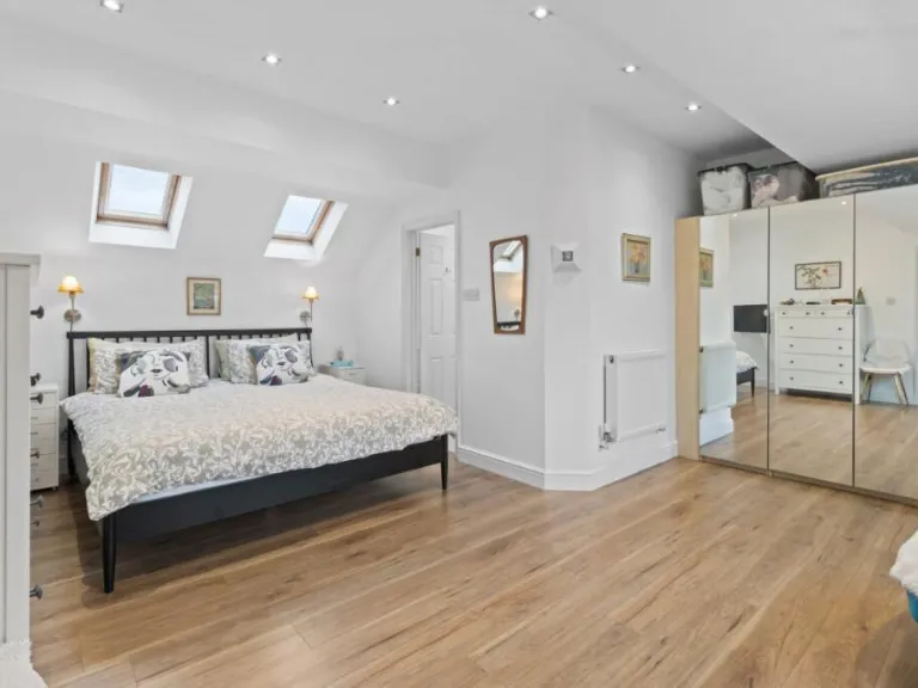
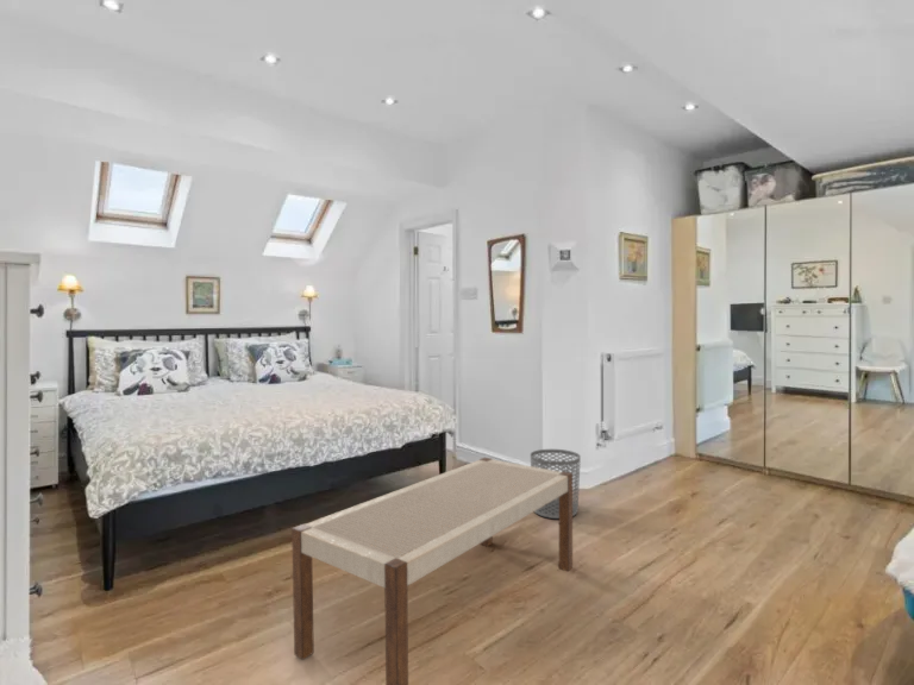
+ waste bin [530,448,582,520]
+ bench [290,457,574,685]
